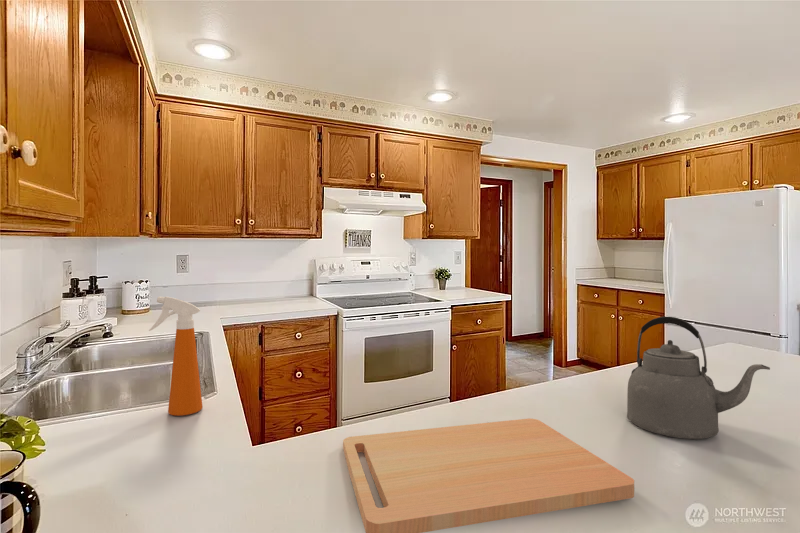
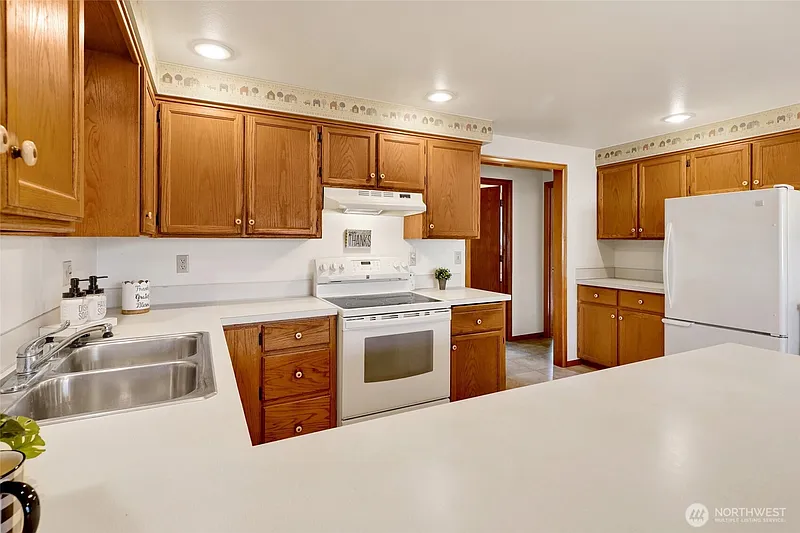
- spray bottle [148,295,203,417]
- kettle [626,316,771,440]
- cutting board [342,417,635,533]
